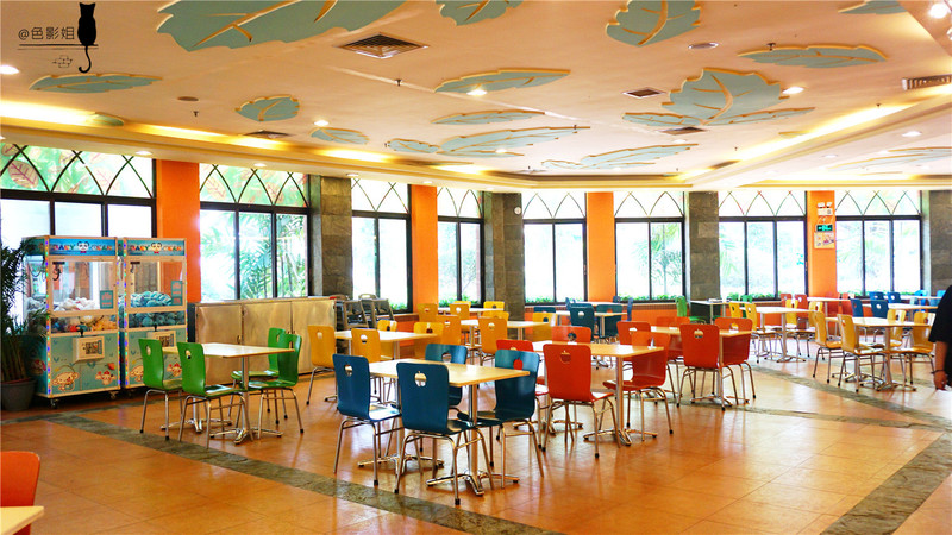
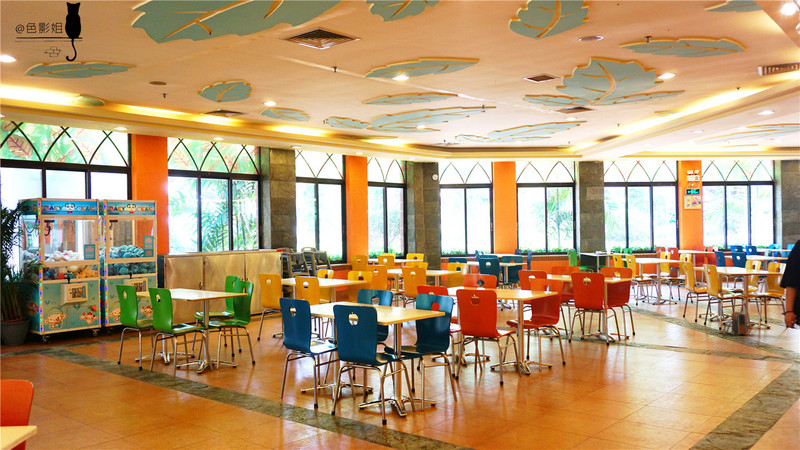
+ backpack [718,311,754,336]
